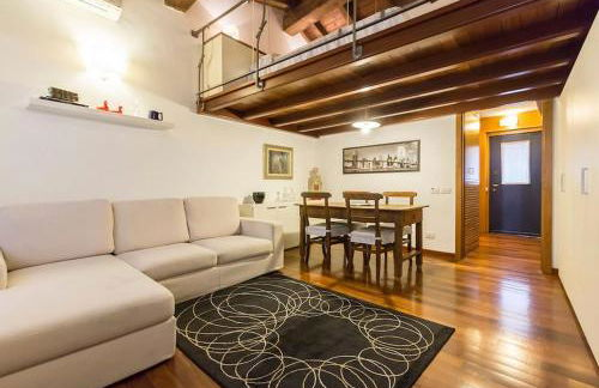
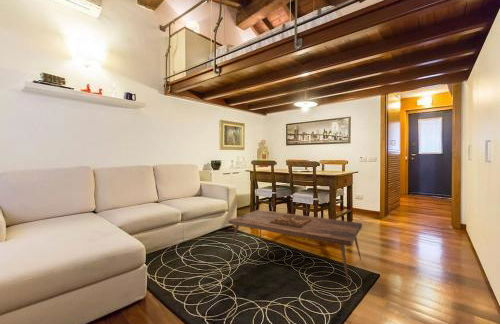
+ coffee table [227,209,363,291]
